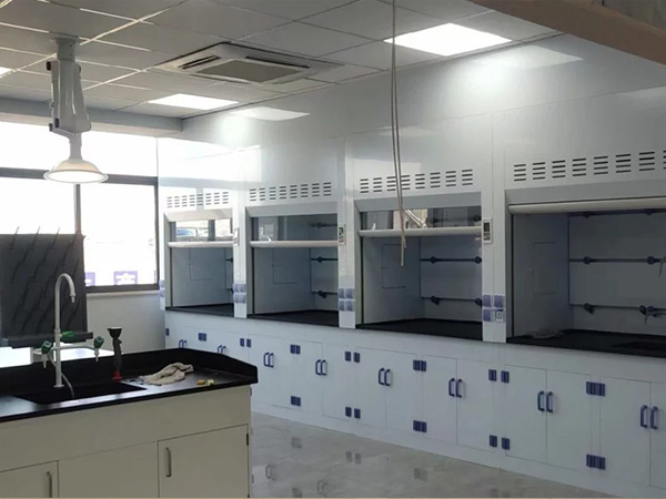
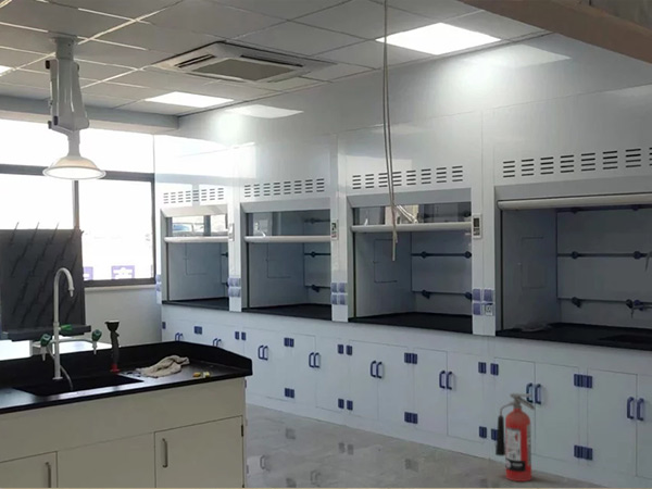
+ fire extinguisher [494,392,537,482]
